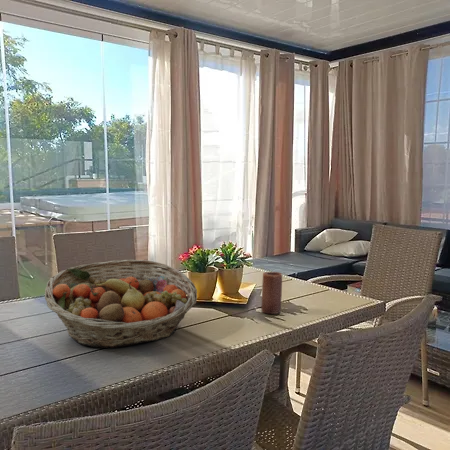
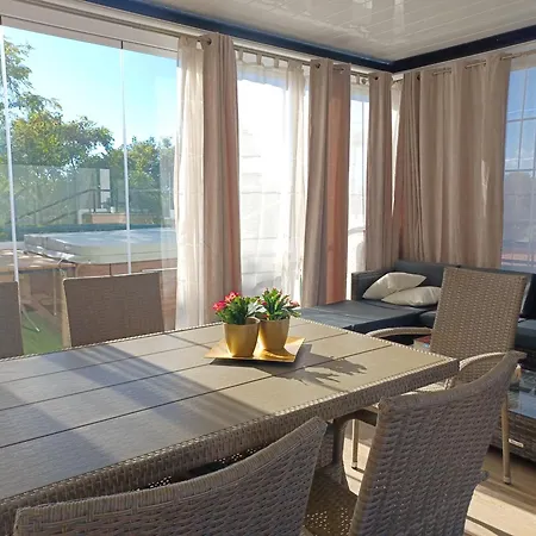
- fruit basket [44,259,198,349]
- candle [261,271,283,315]
